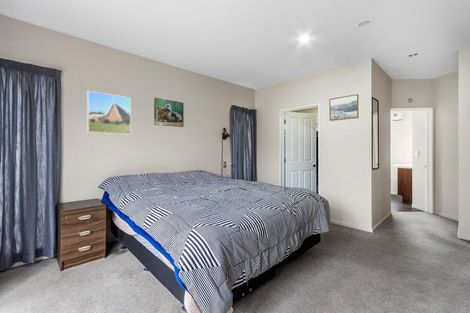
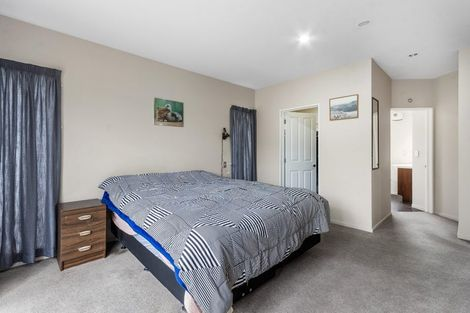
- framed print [86,90,132,136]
